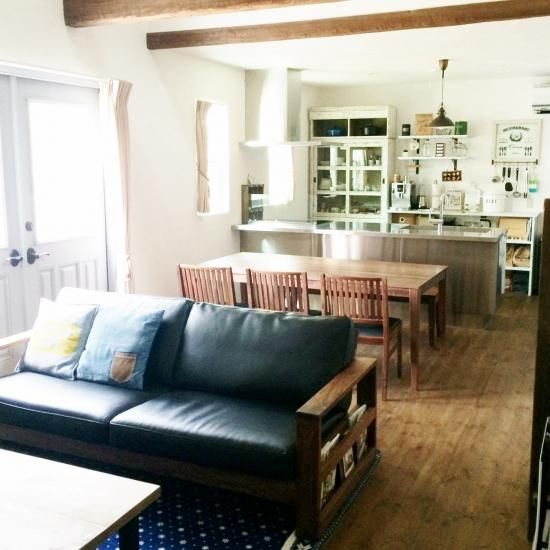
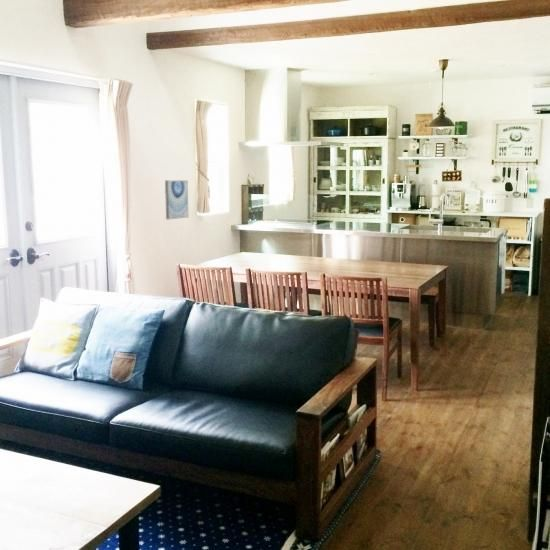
+ wall art [164,179,189,220]
